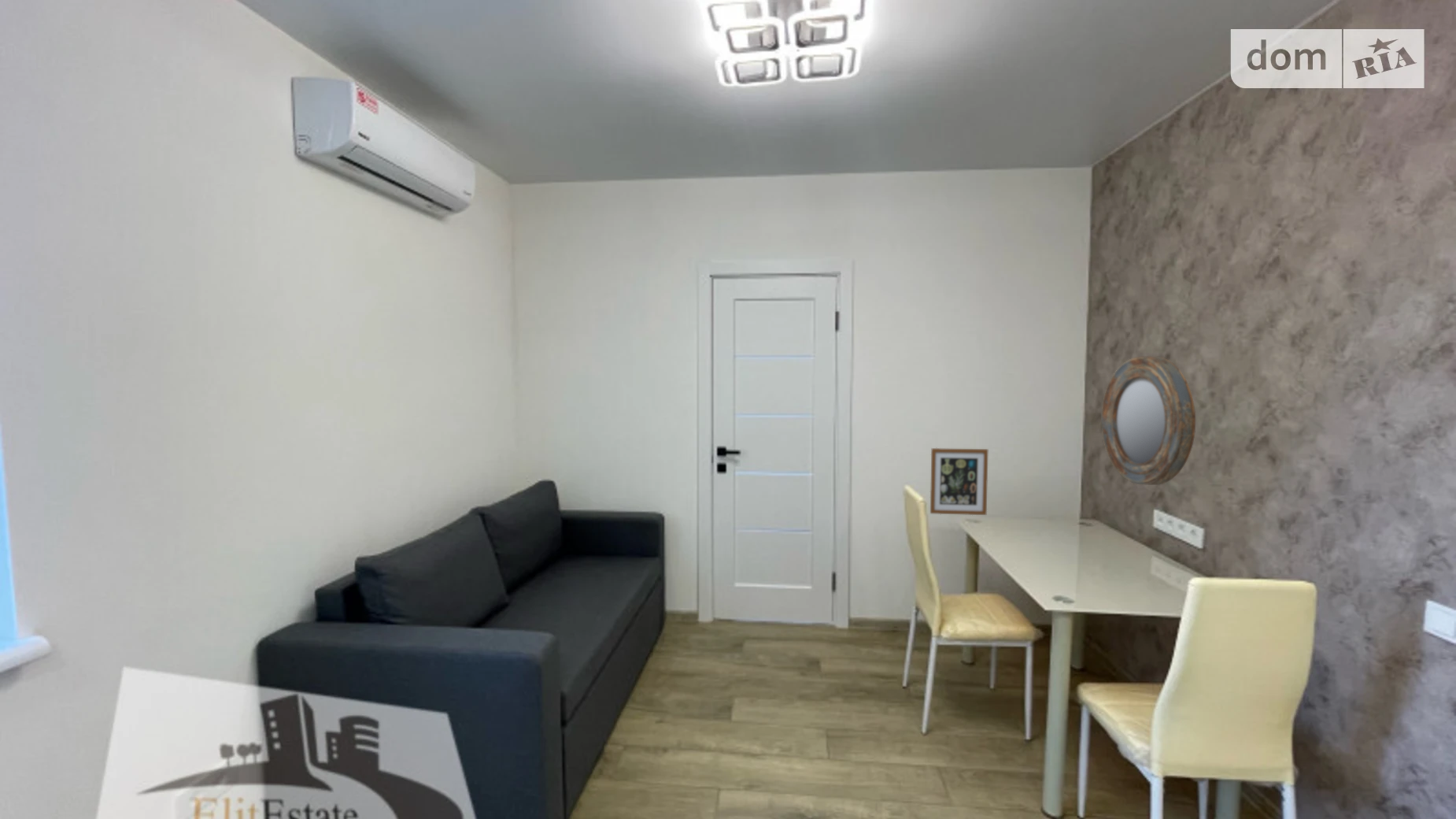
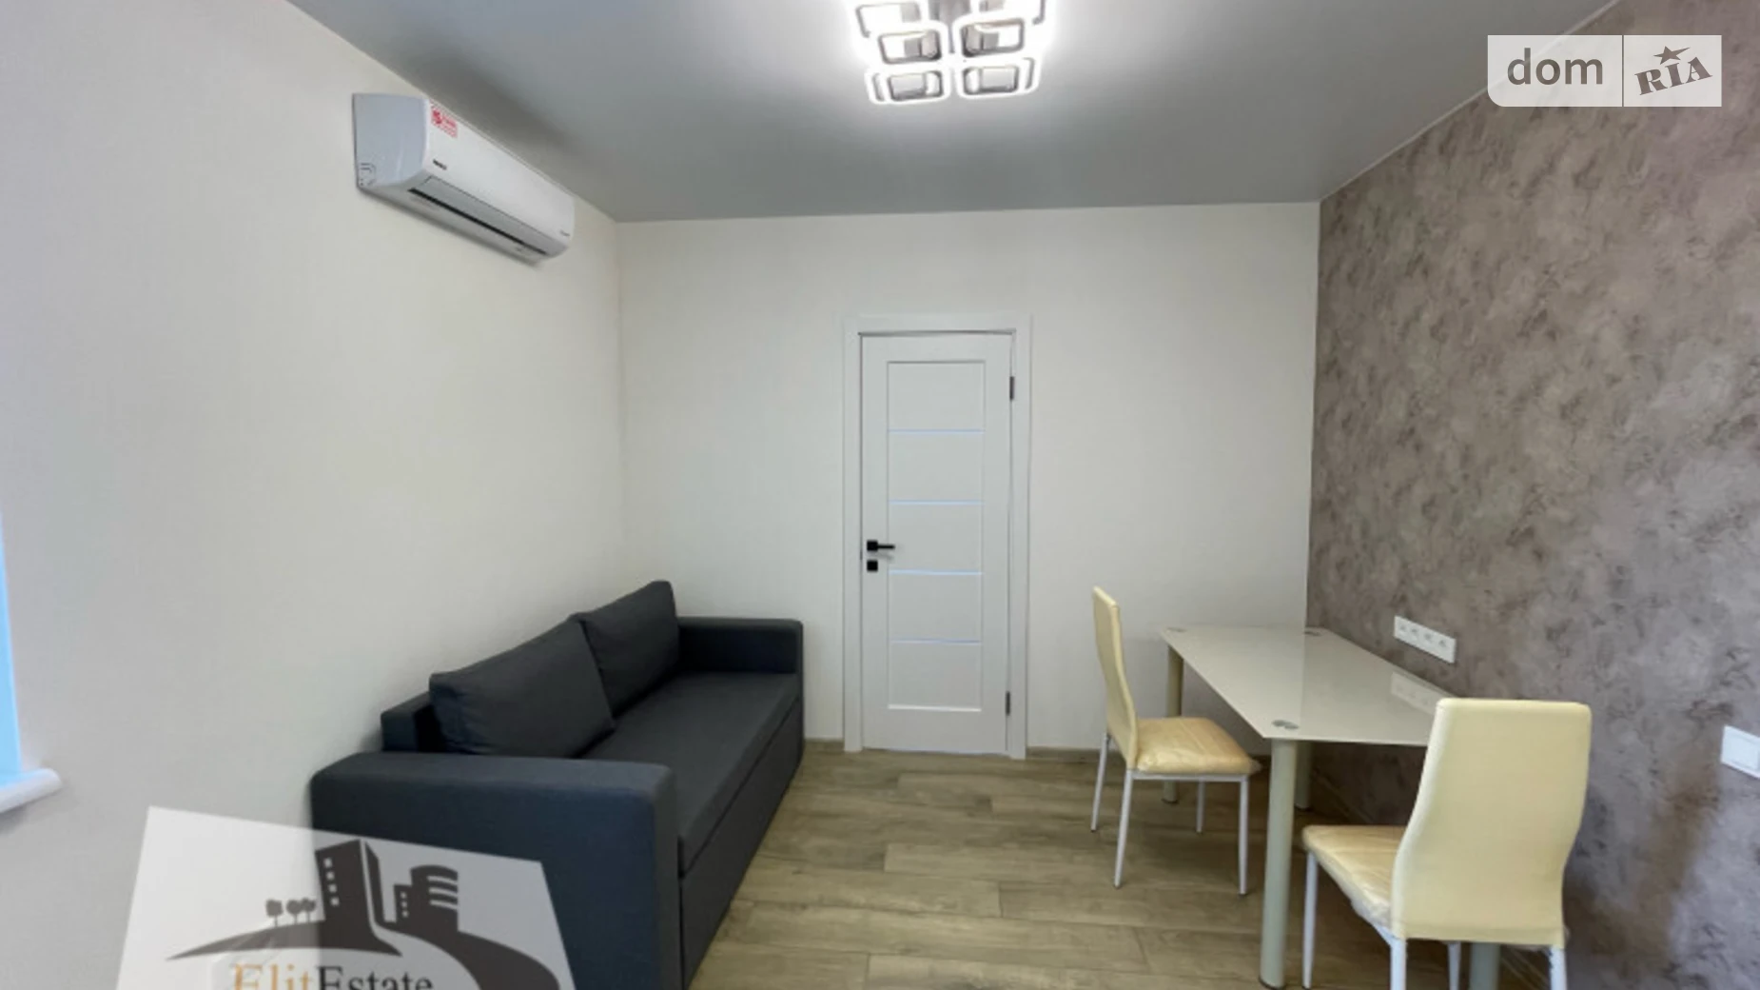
- home mirror [1101,355,1196,486]
- wall art [929,447,989,516]
